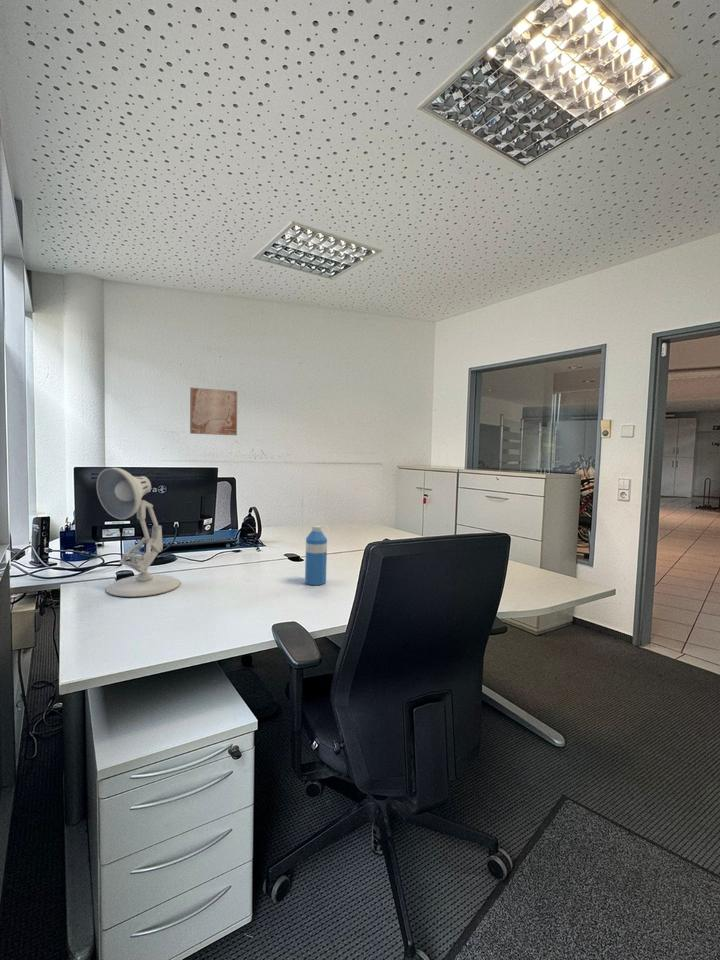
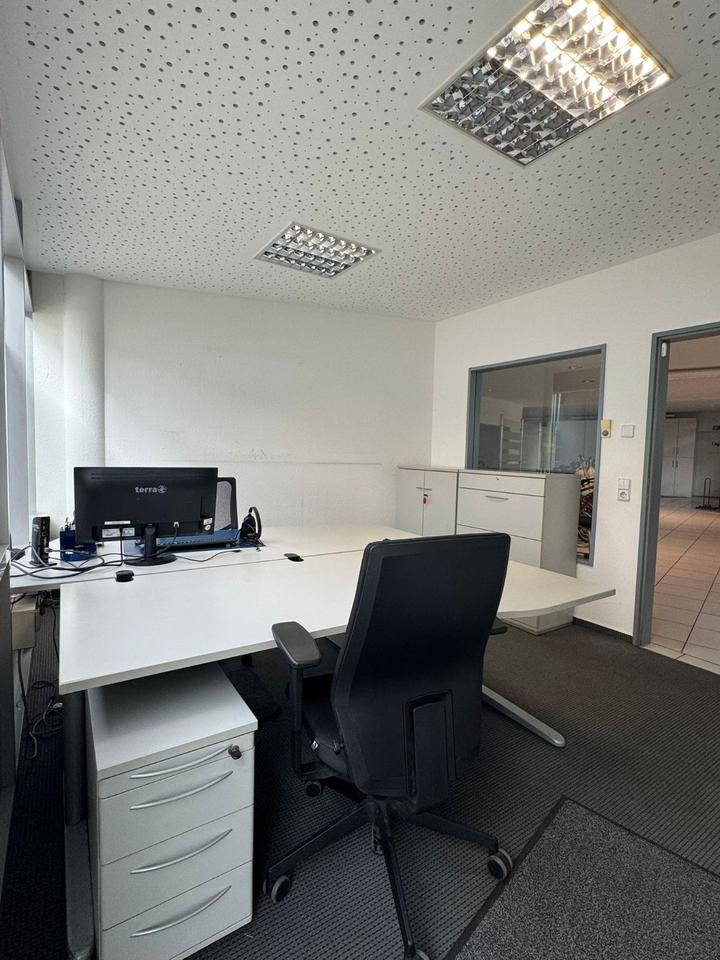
- wall art [189,386,238,436]
- water bottle [304,525,328,586]
- desk lamp [95,467,182,598]
